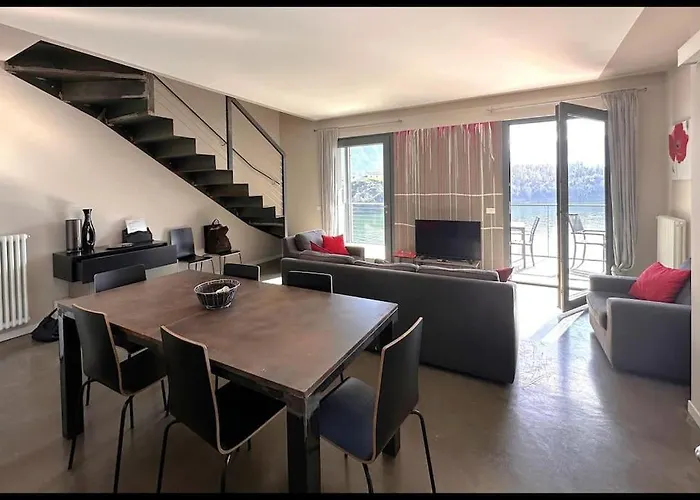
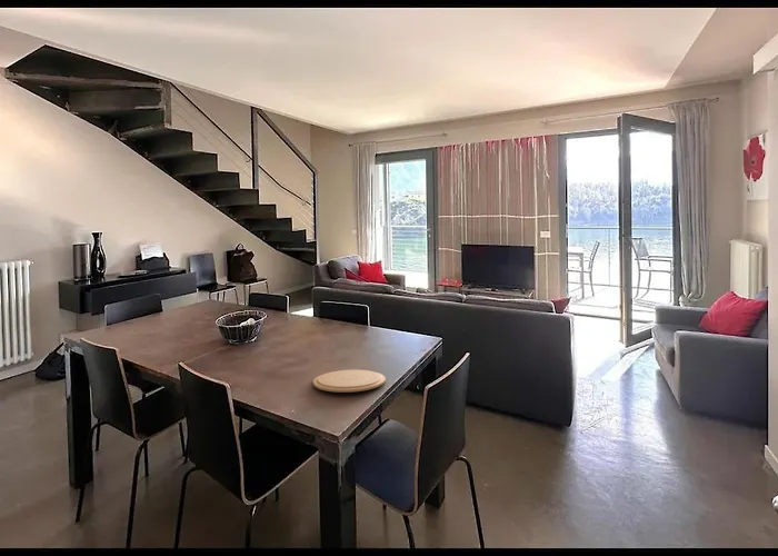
+ plate [312,369,387,394]
